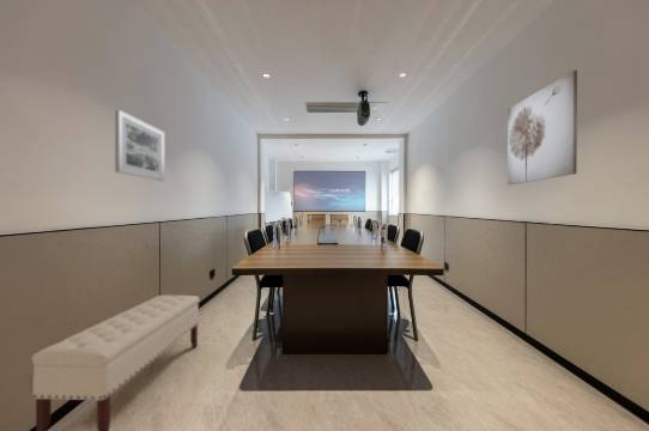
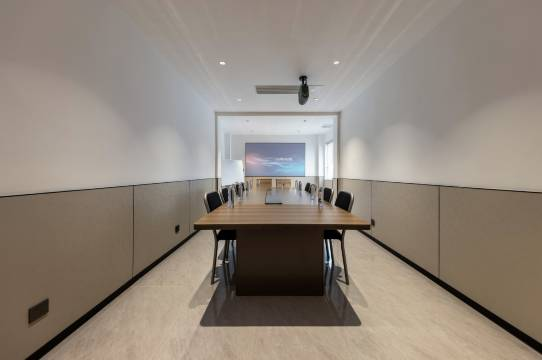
- bench [31,295,201,431]
- wall art [507,69,578,186]
- wall art [114,109,165,182]
